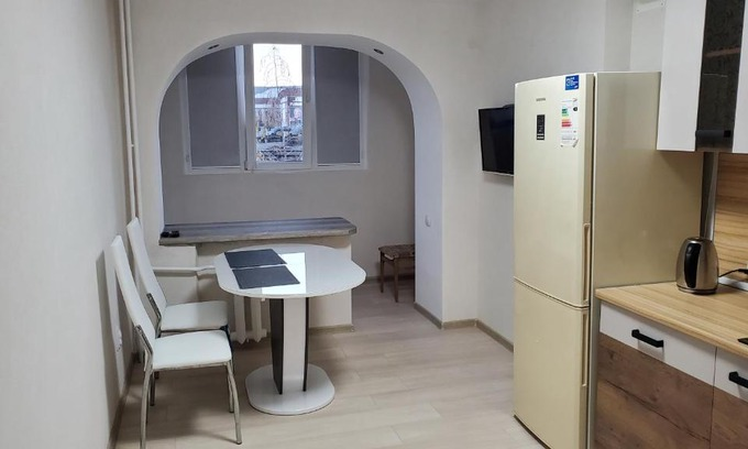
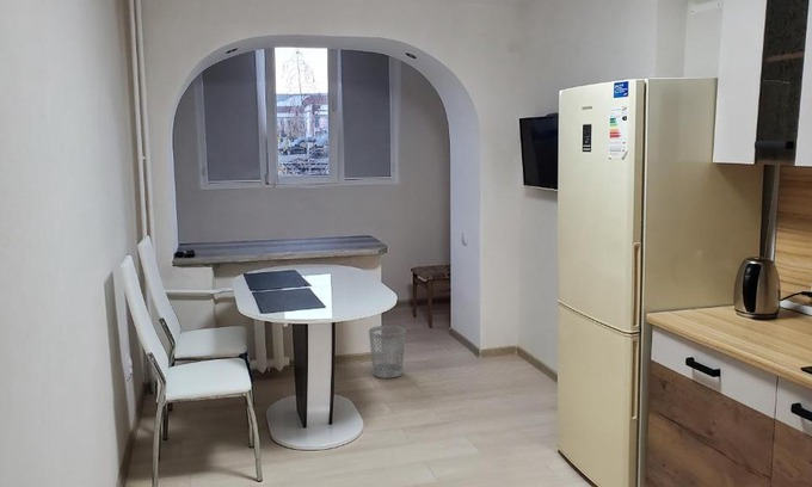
+ wastebasket [368,325,406,380]
